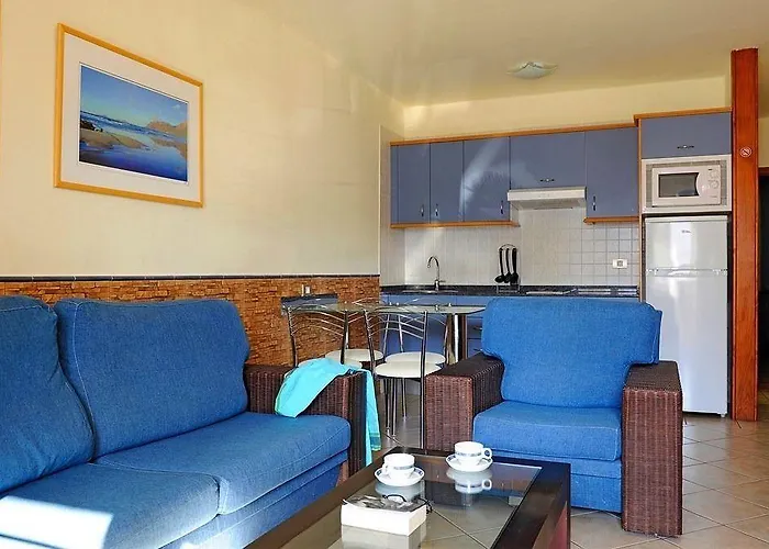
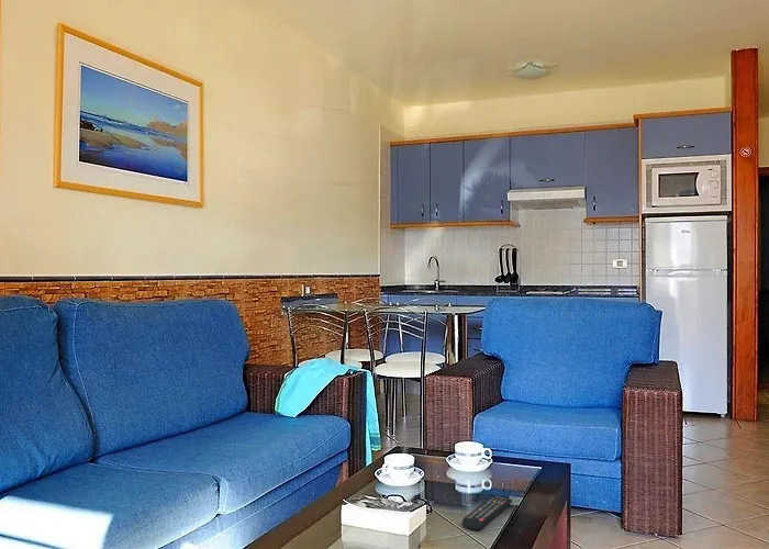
+ remote control [461,495,513,530]
